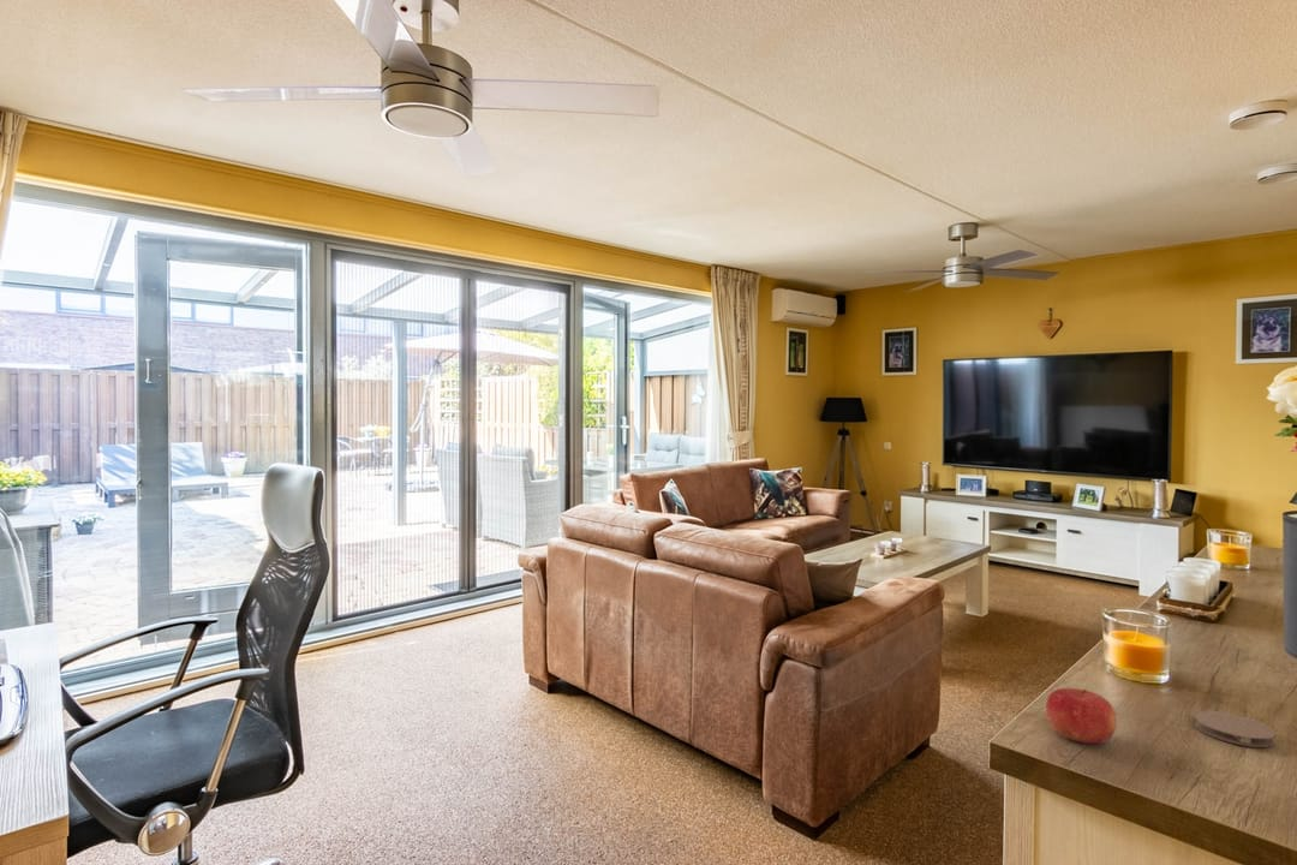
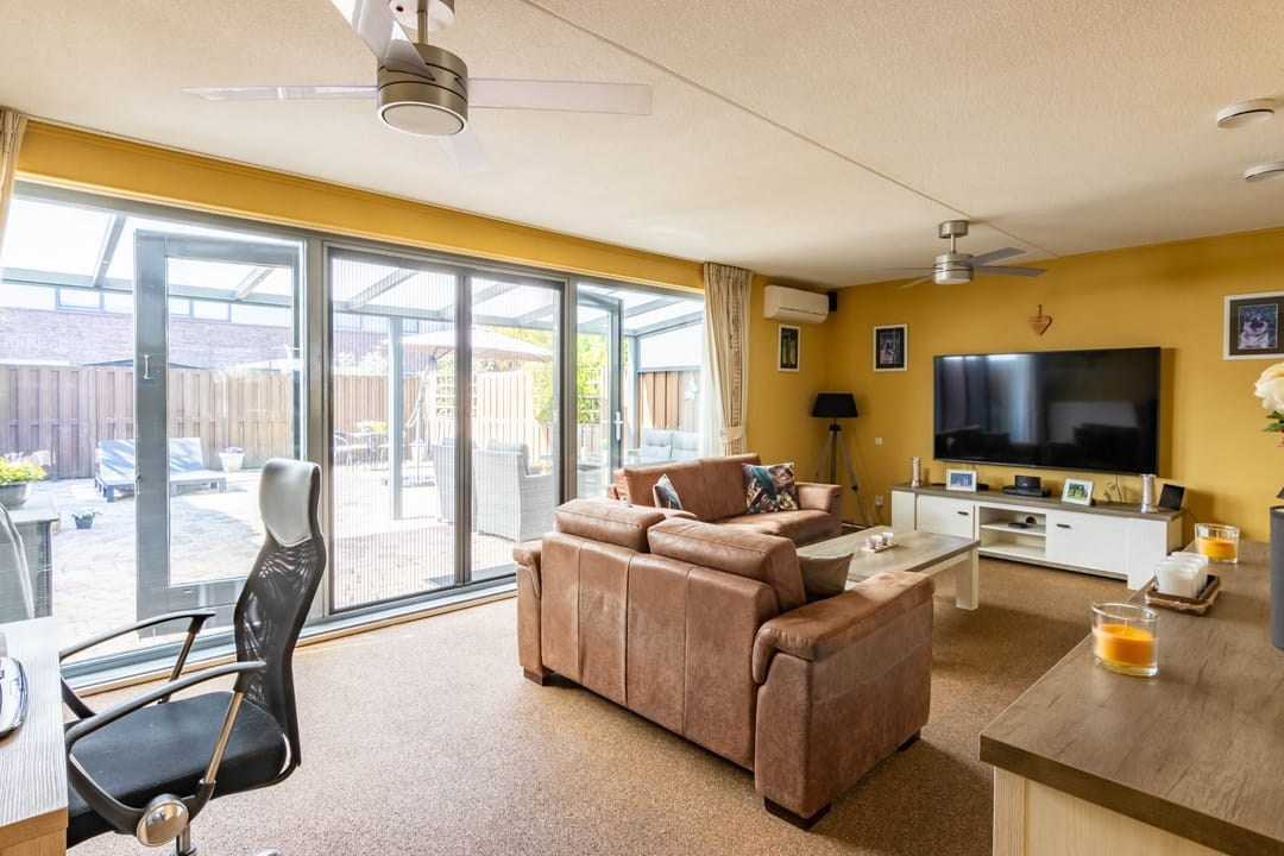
- coaster [1194,710,1277,748]
- fruit [1045,687,1118,745]
